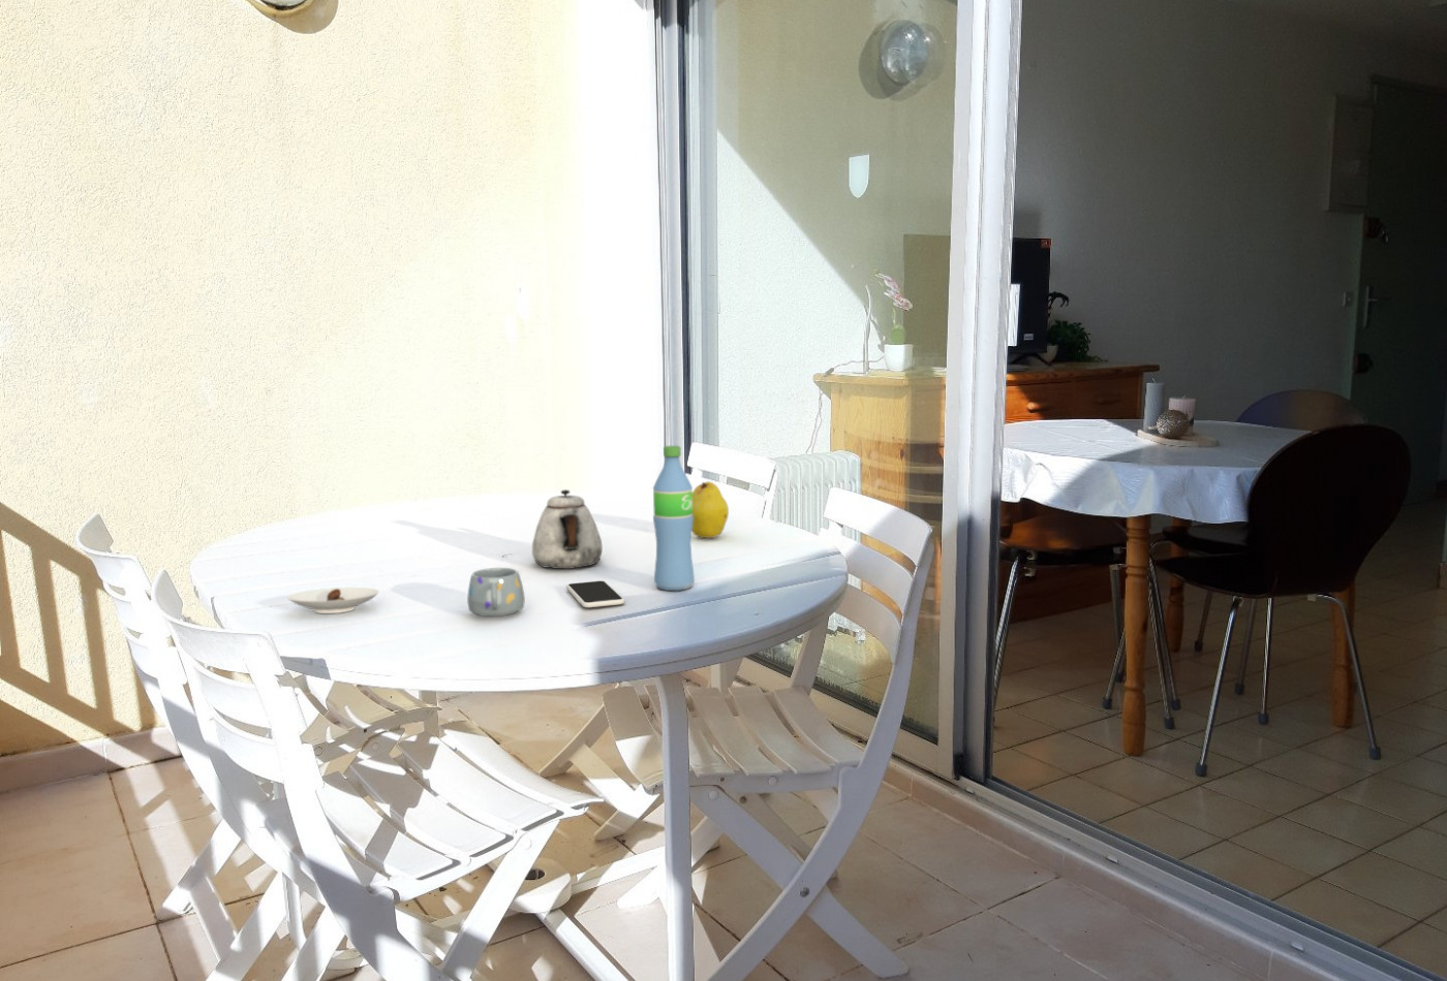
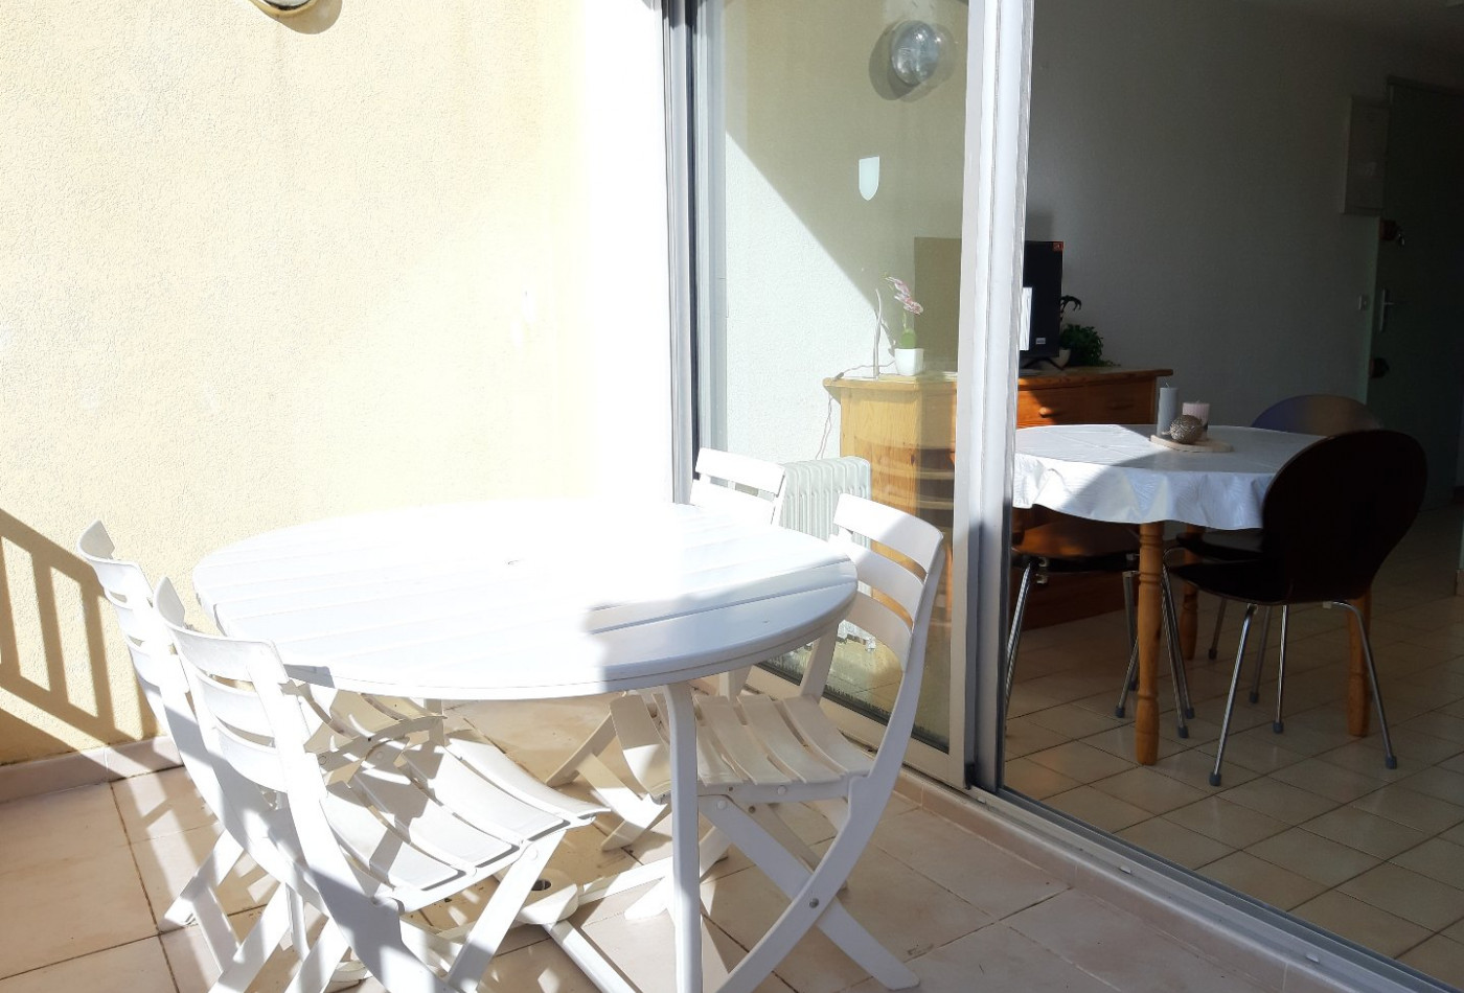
- smartphone [565,580,625,609]
- mug [467,567,526,618]
- teapot [531,488,604,570]
- saucer [285,587,380,614]
- water bottle [652,446,696,591]
- fruit [691,481,730,539]
